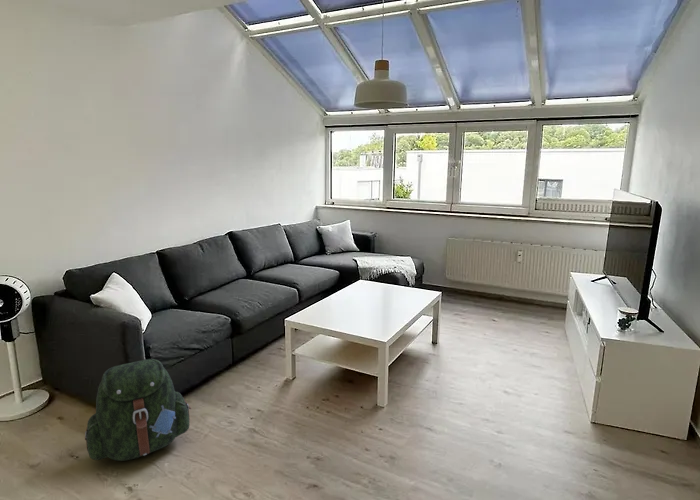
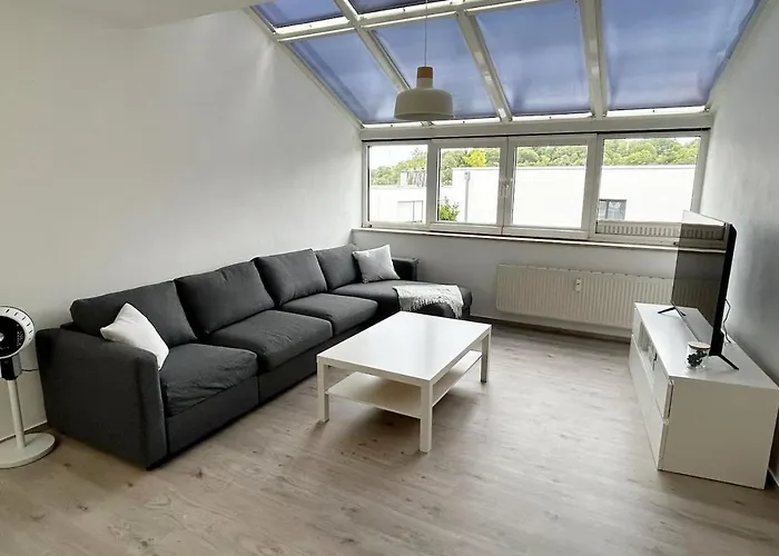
- backpack [84,358,192,462]
